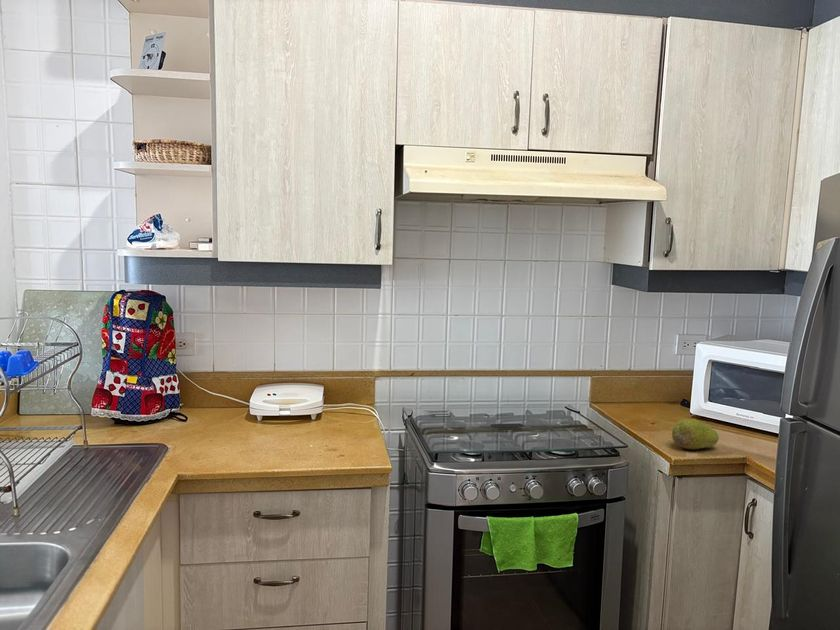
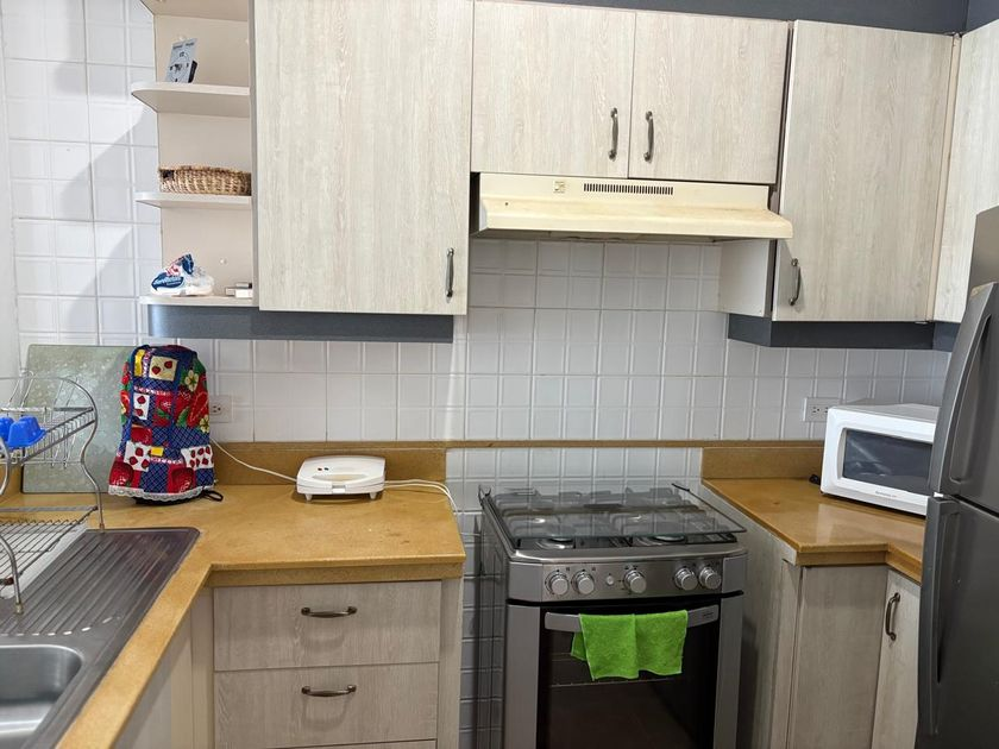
- fruit [671,418,720,450]
